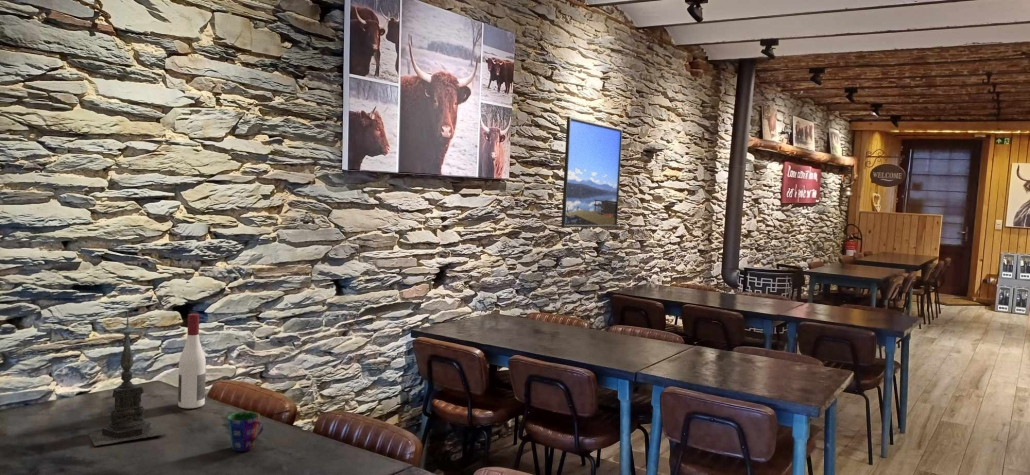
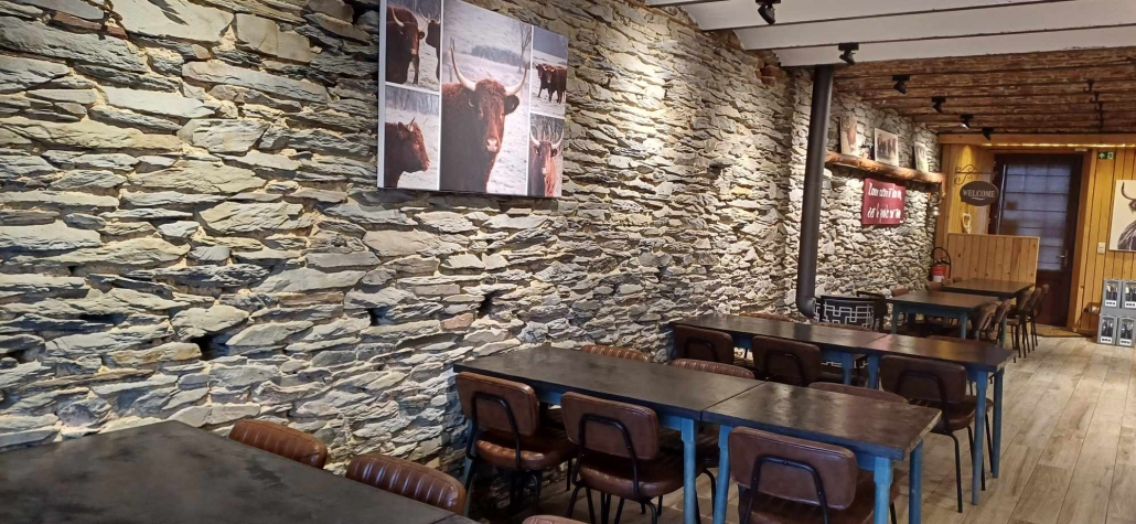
- candle holder [87,310,167,447]
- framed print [560,116,623,228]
- cup [227,411,264,452]
- alcohol [177,313,207,409]
